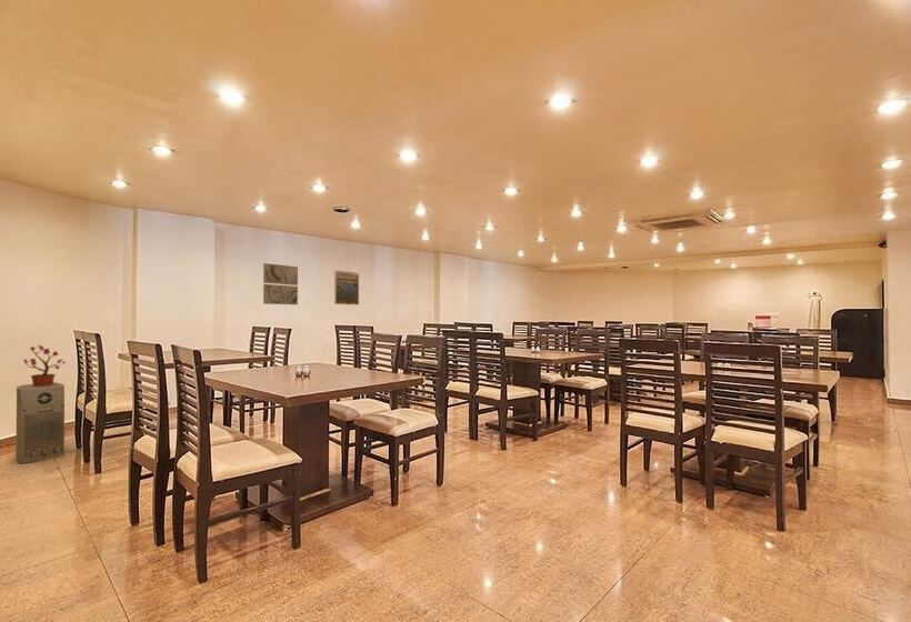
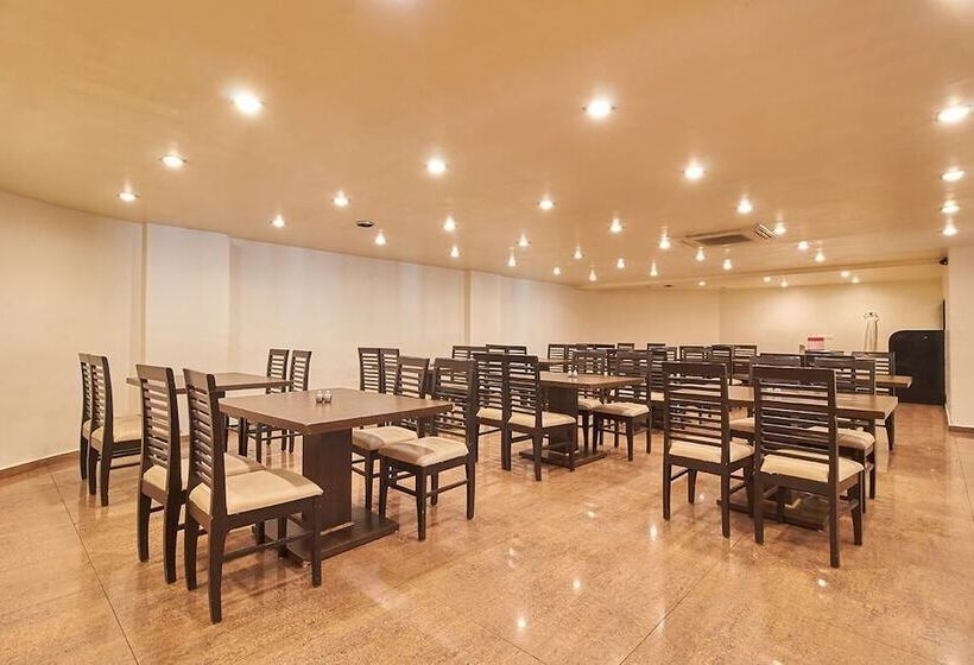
- wall art [262,262,299,305]
- potted plant [21,344,67,388]
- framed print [333,269,360,305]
- air purifier [14,382,66,464]
